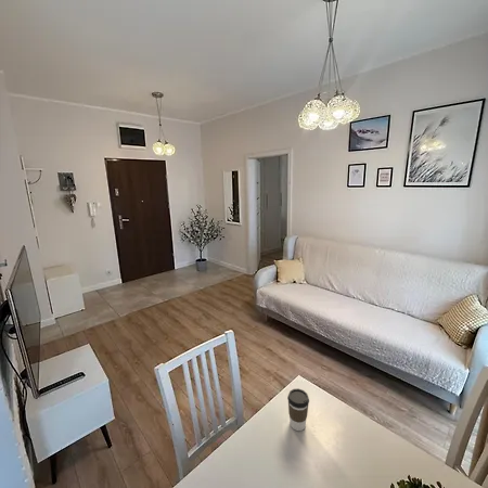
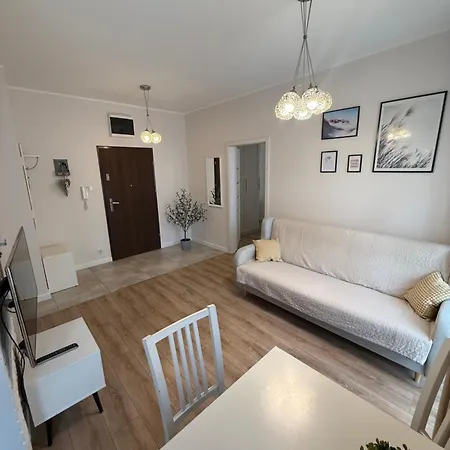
- coffee cup [286,387,310,432]
